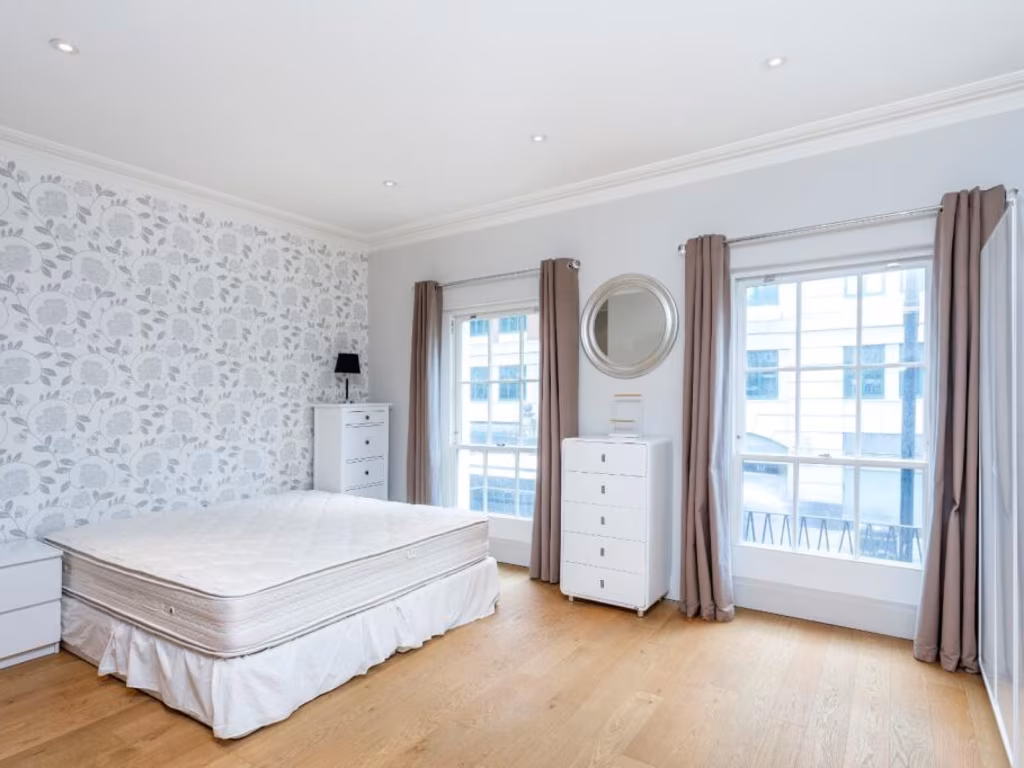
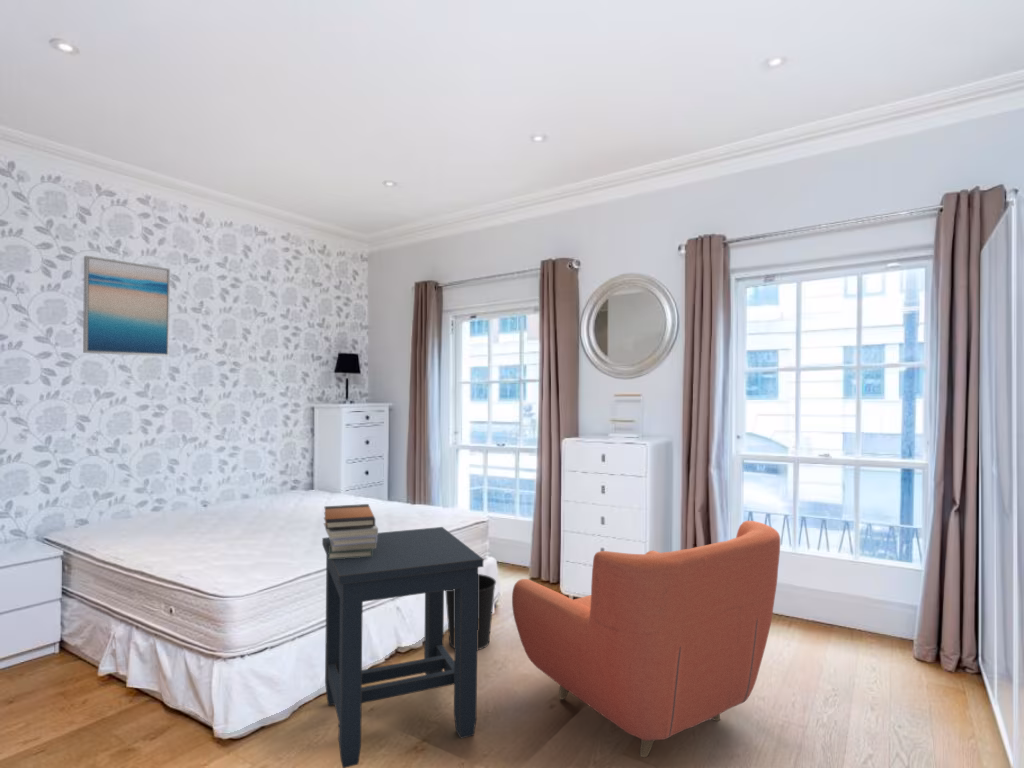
+ side table [321,526,484,768]
+ armchair [511,520,781,758]
+ wall art [82,255,171,357]
+ wastebasket [445,573,497,651]
+ book stack [323,503,379,559]
